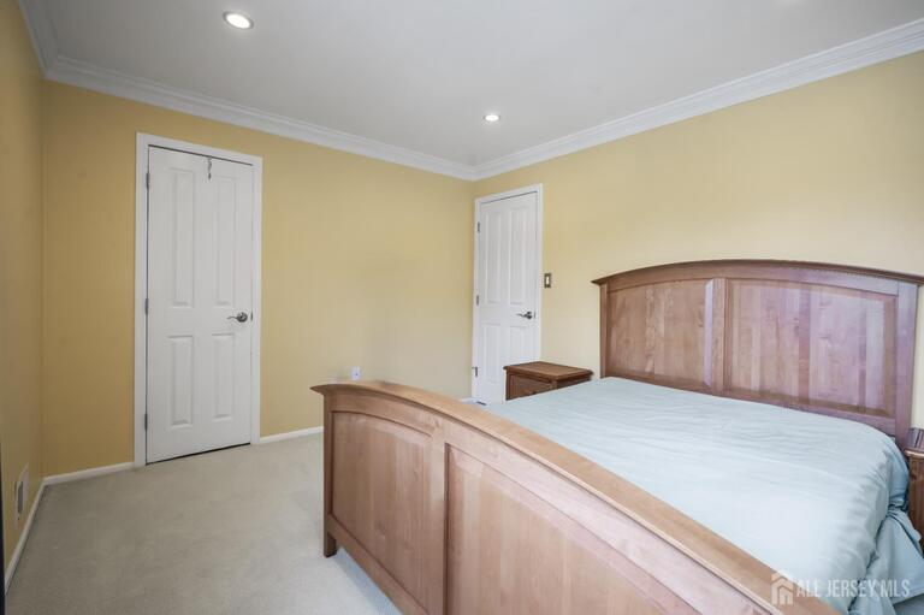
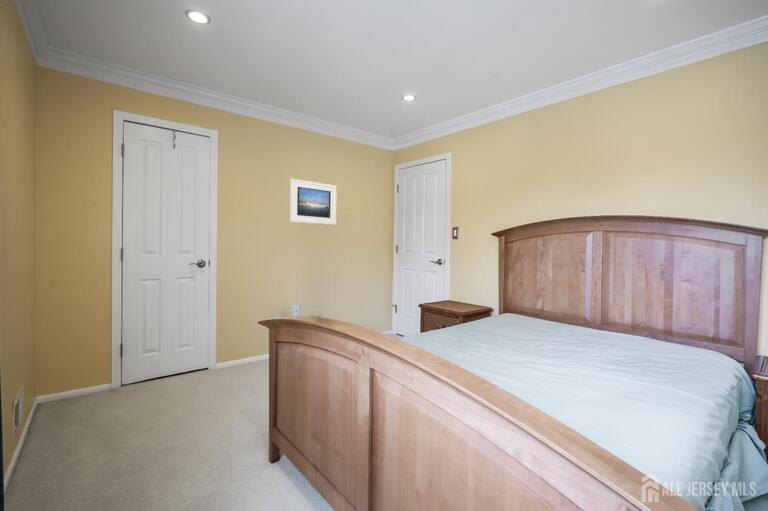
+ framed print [289,178,338,226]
